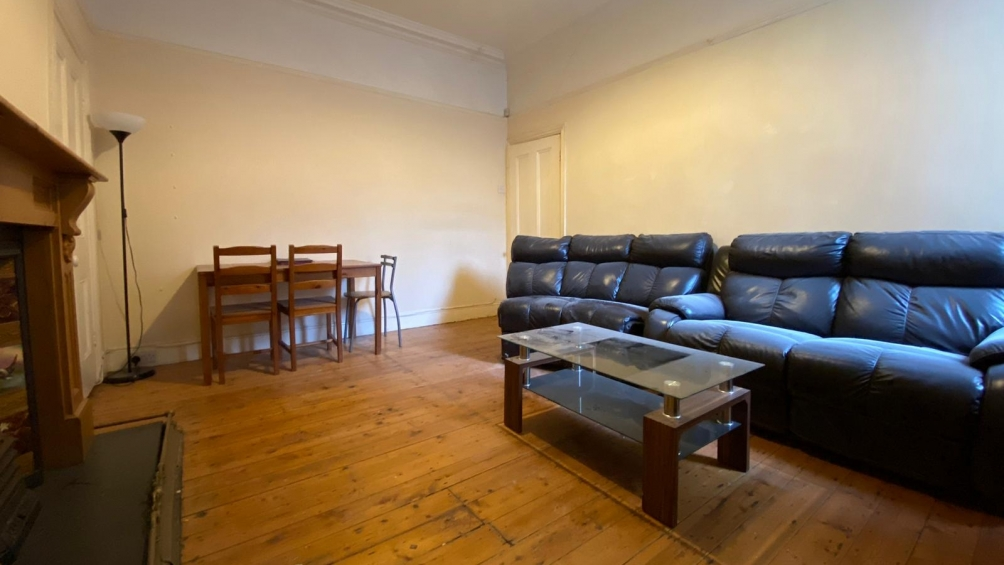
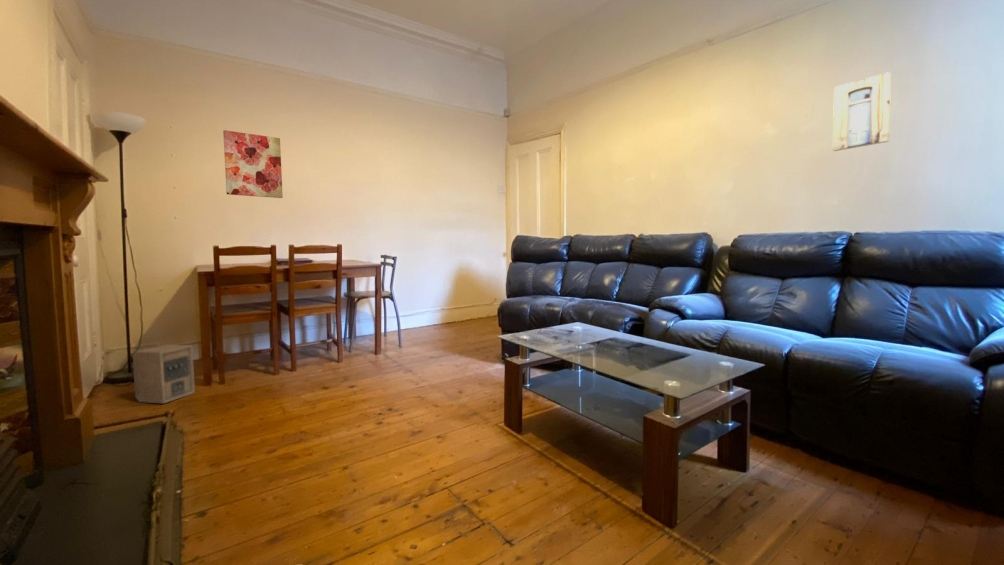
+ speaker [132,344,196,404]
+ wall art [832,71,892,152]
+ wall art [222,129,284,199]
